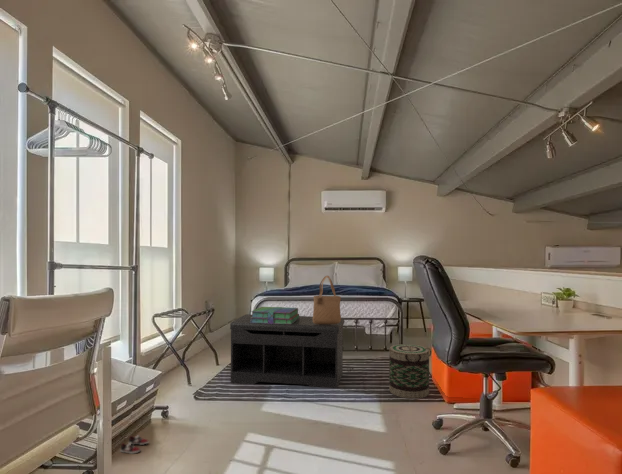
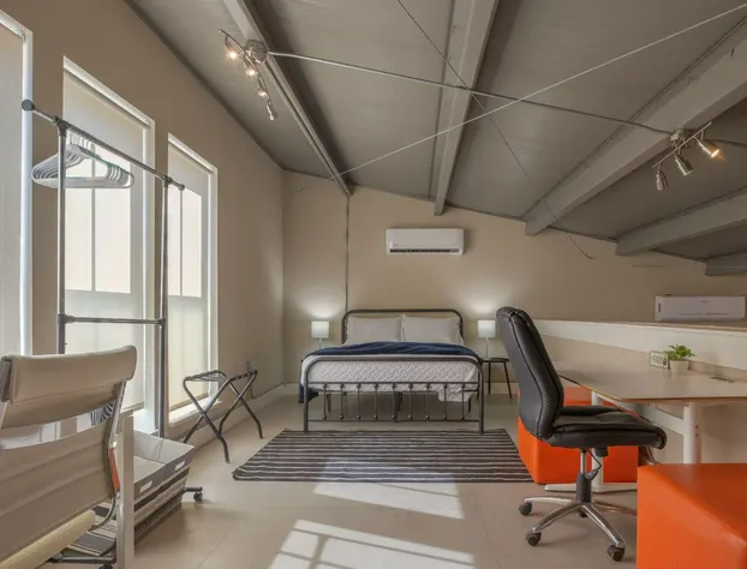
- basket [388,343,432,400]
- sneaker [119,434,150,455]
- bench [229,313,345,389]
- tote bag [312,275,342,325]
- stack of books [250,306,300,324]
